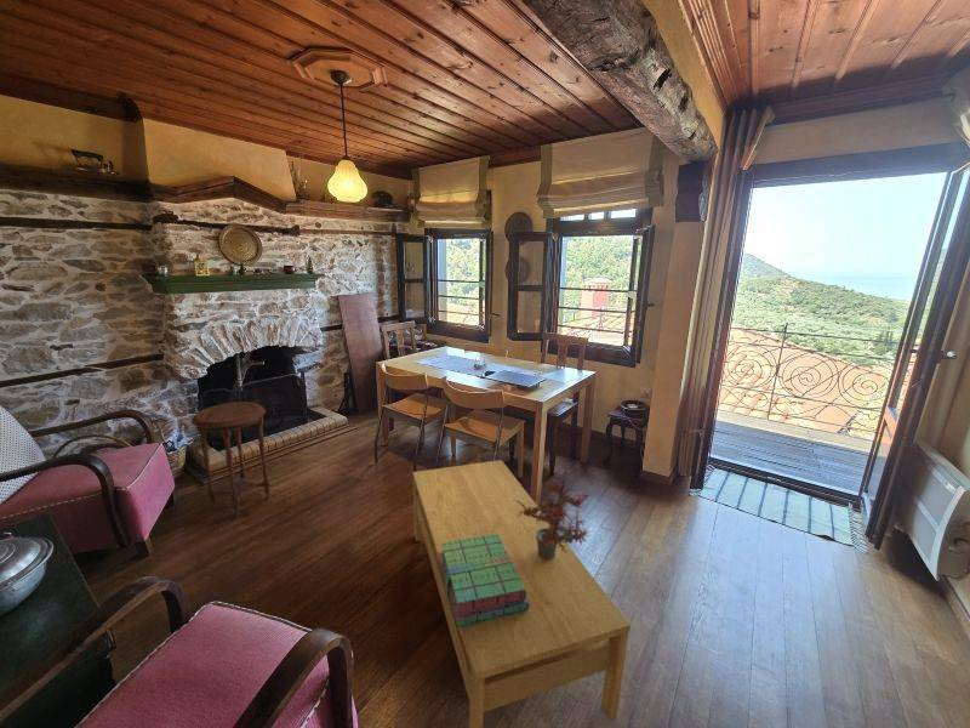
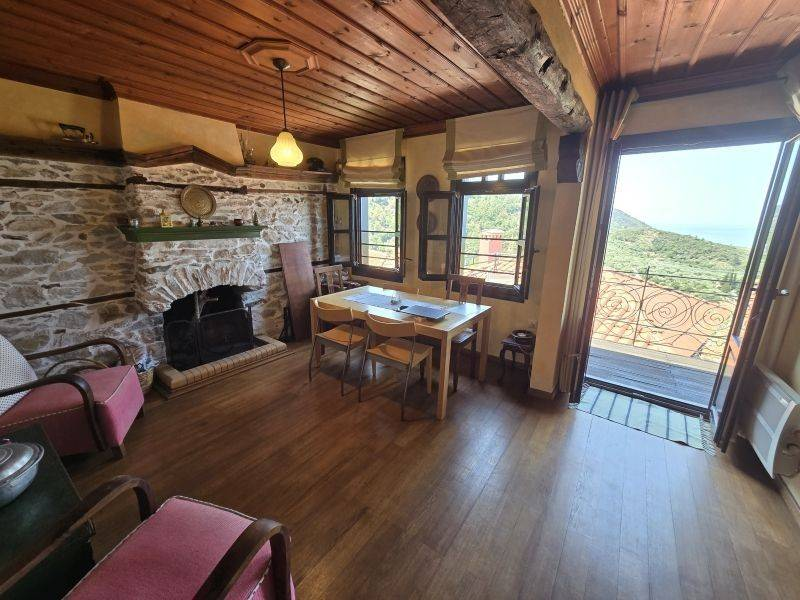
- side table [190,400,270,519]
- stack of books [438,534,530,629]
- coffee table [411,459,632,728]
- potted plant [513,465,590,559]
